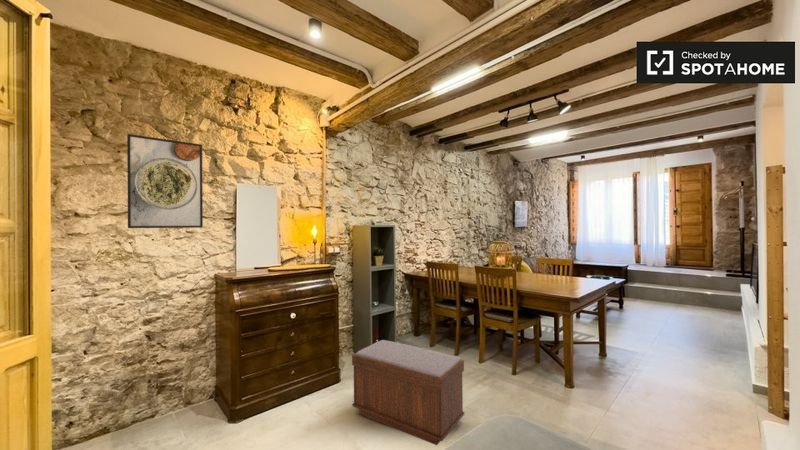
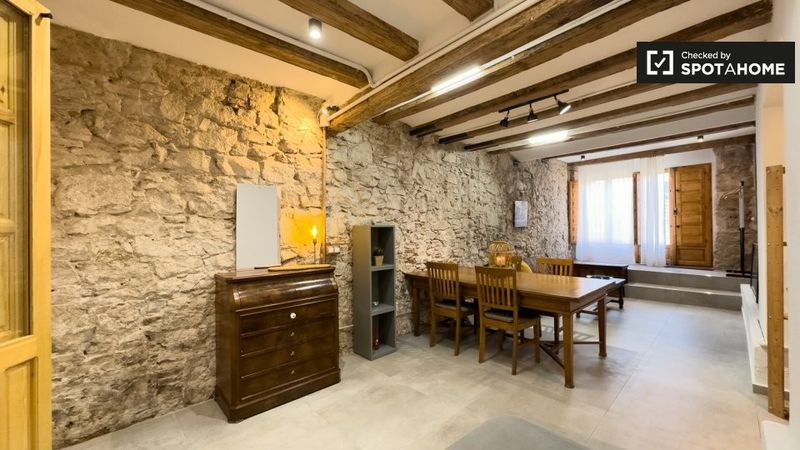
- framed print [126,133,204,229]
- bench [351,339,465,446]
